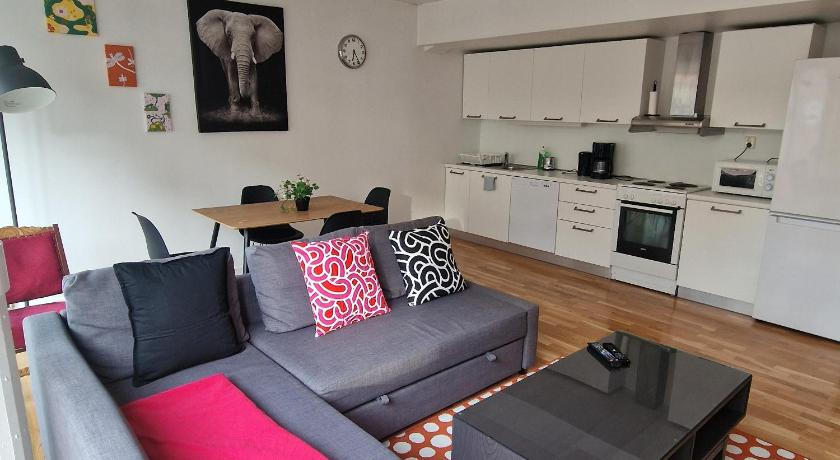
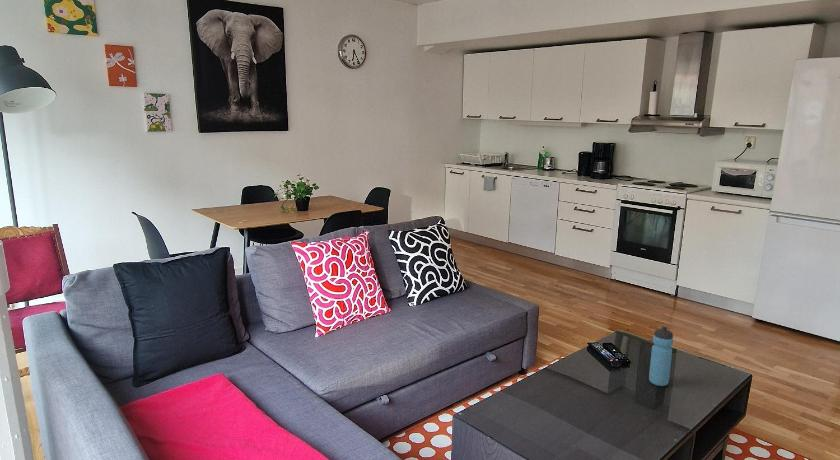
+ water bottle [648,325,674,387]
